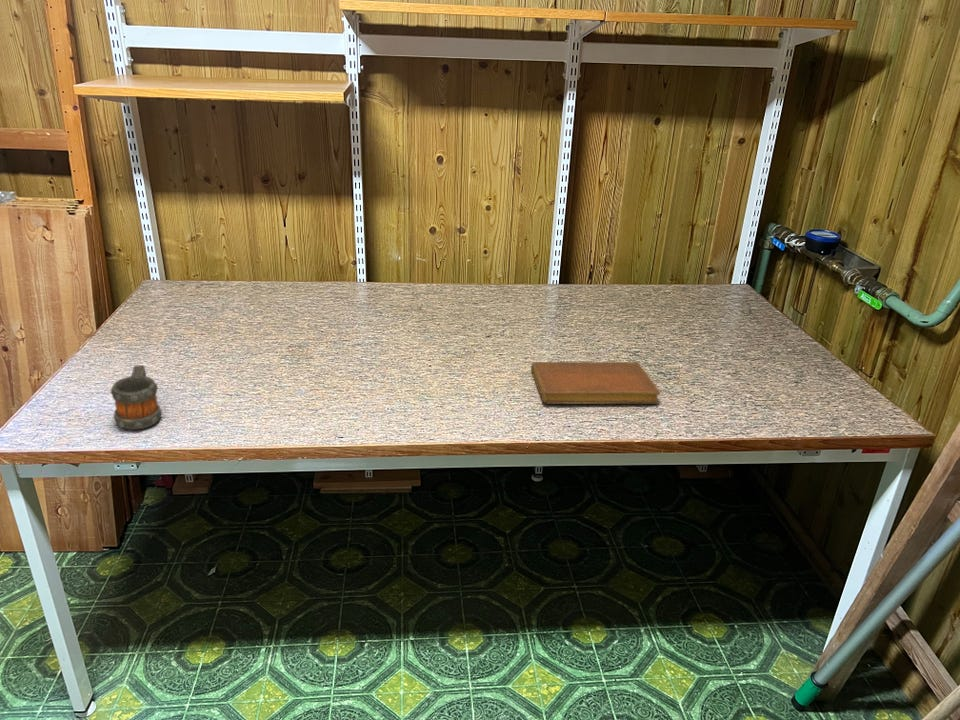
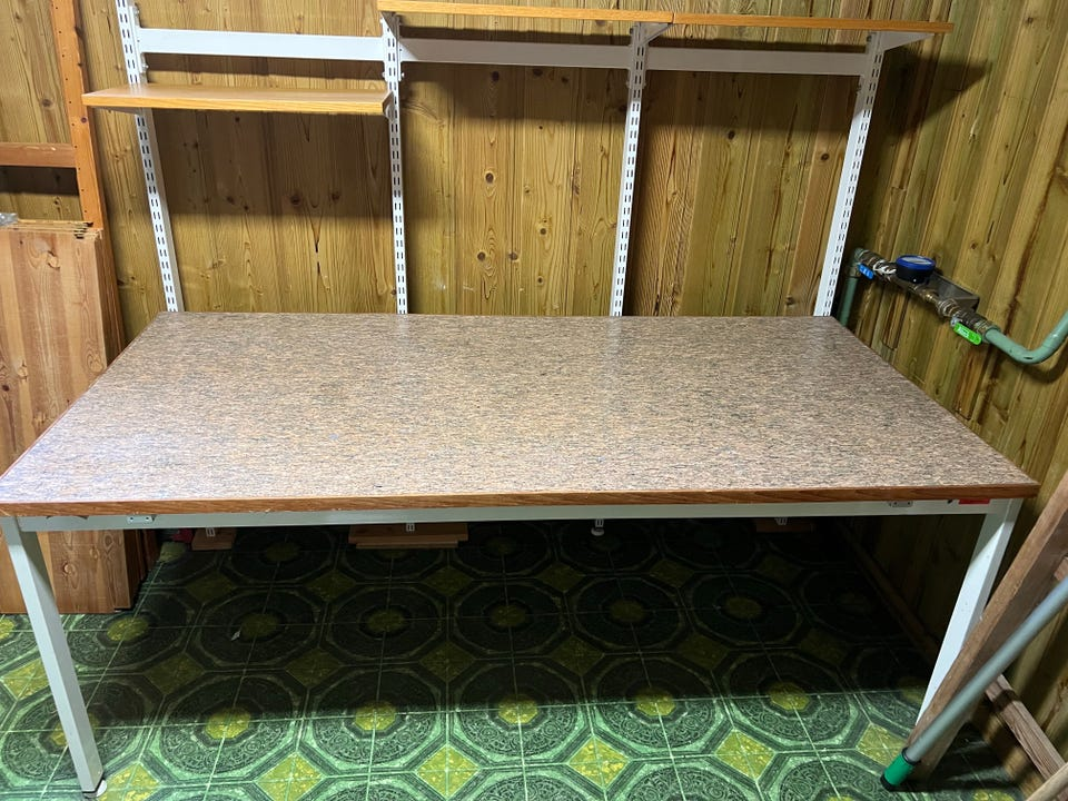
- mug [110,364,163,431]
- notebook [530,361,661,405]
